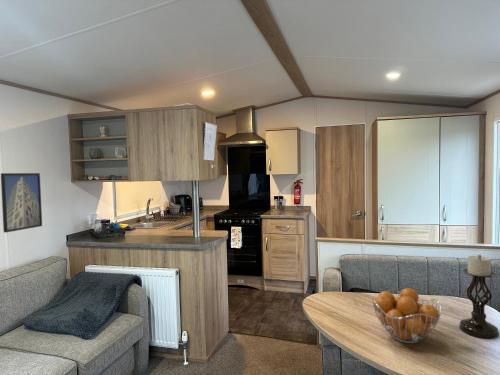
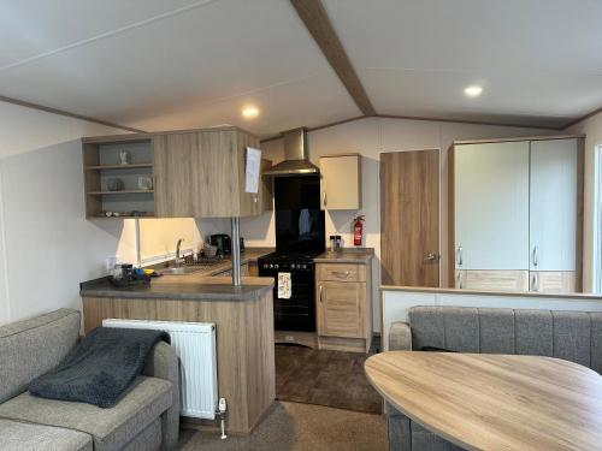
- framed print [0,172,43,234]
- fruit basket [371,287,442,344]
- candle holder [458,254,500,339]
